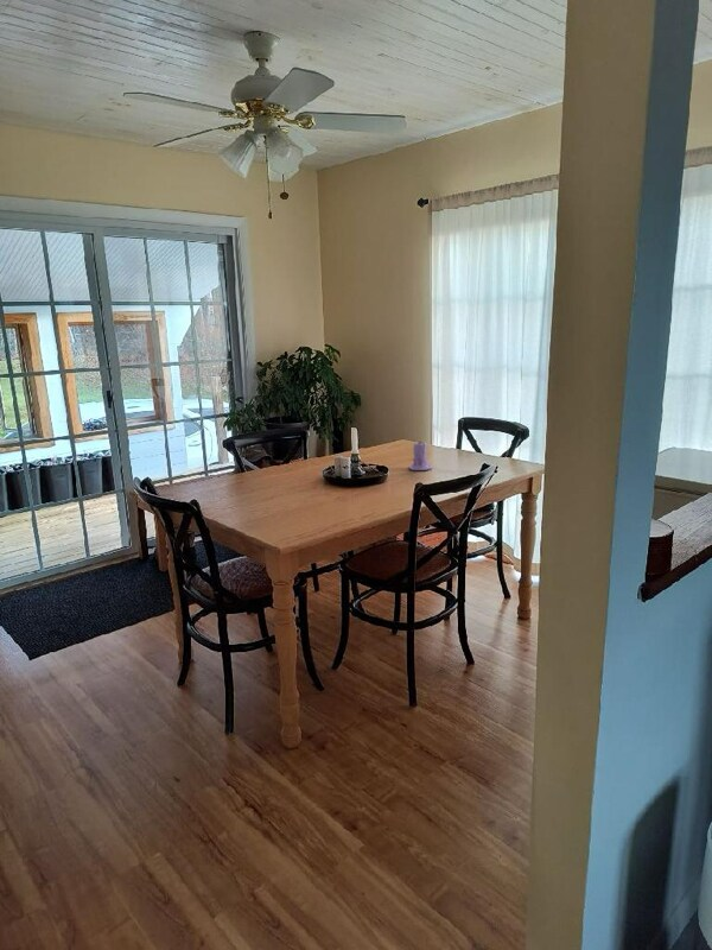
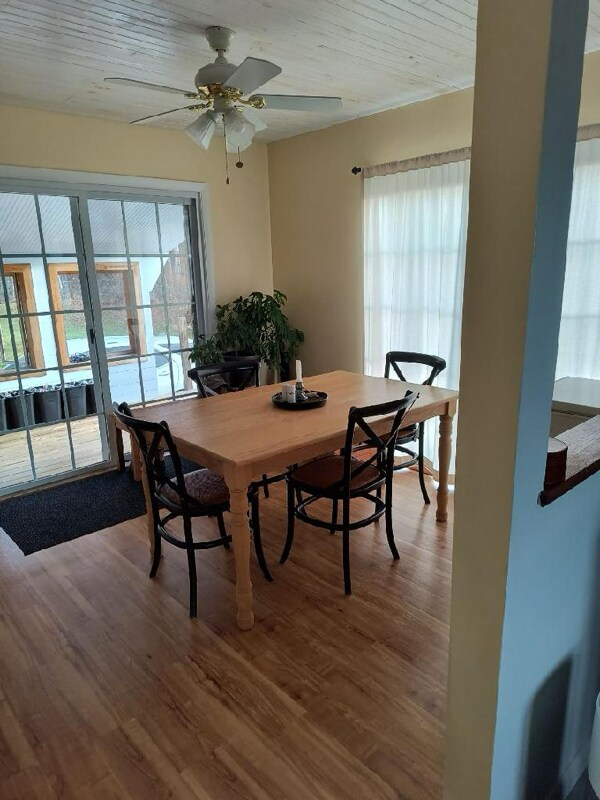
- candle [408,437,433,471]
